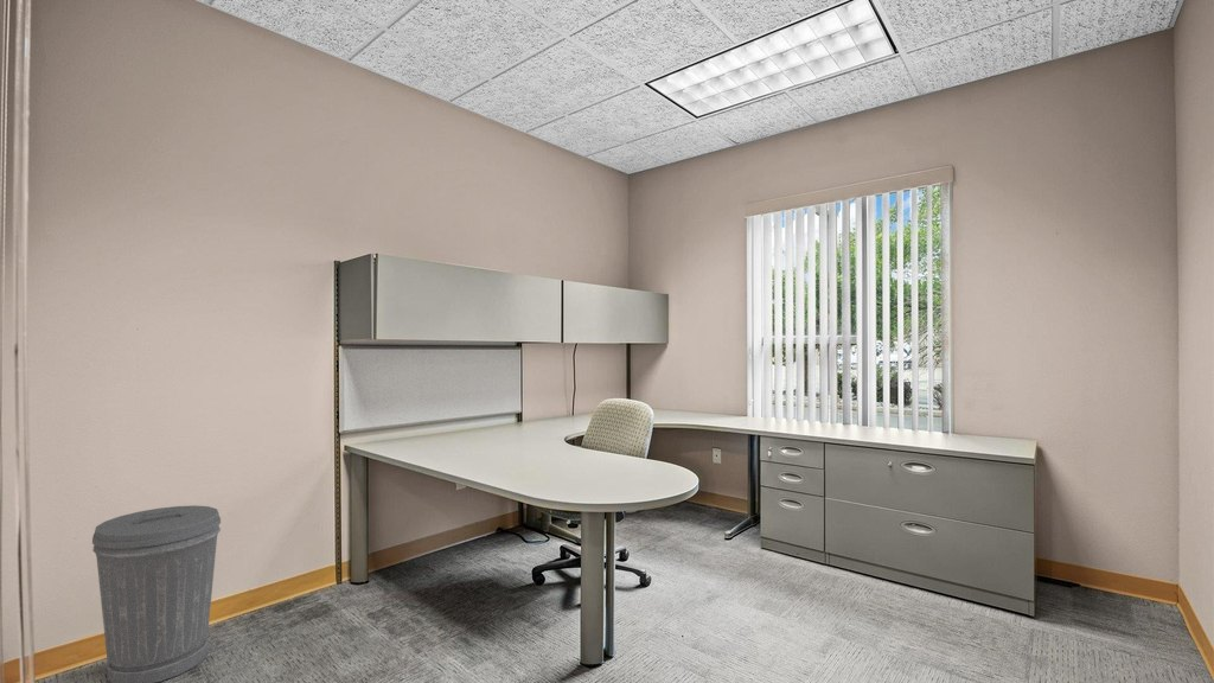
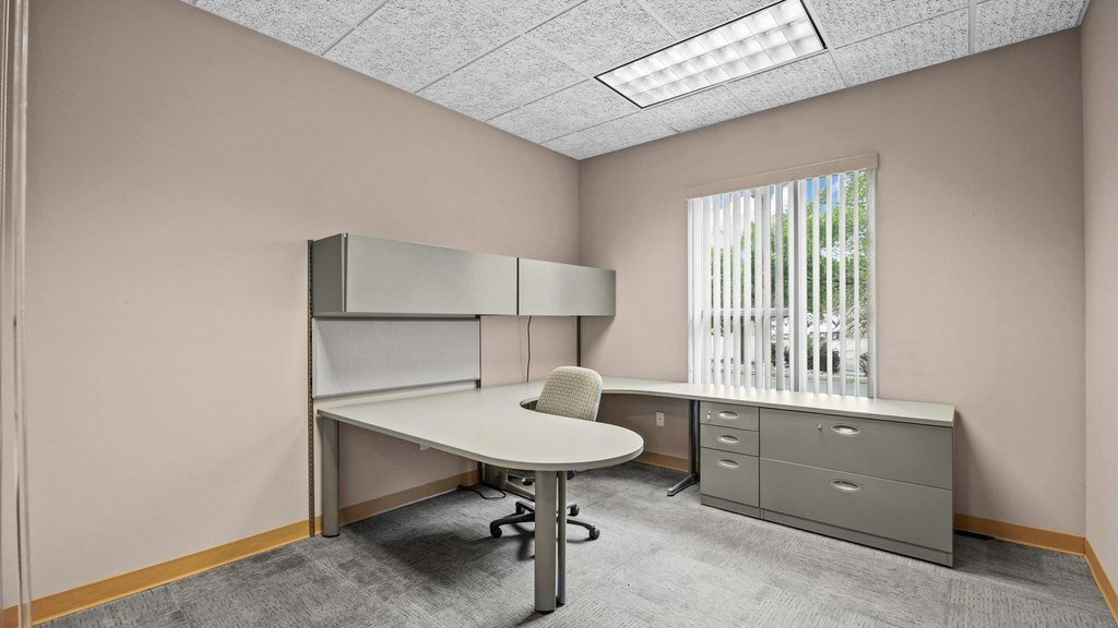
- trash can [91,504,222,683]
